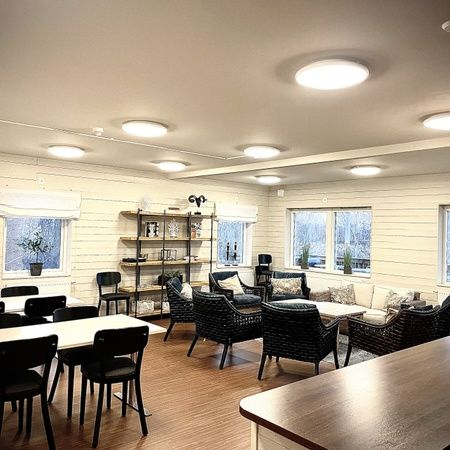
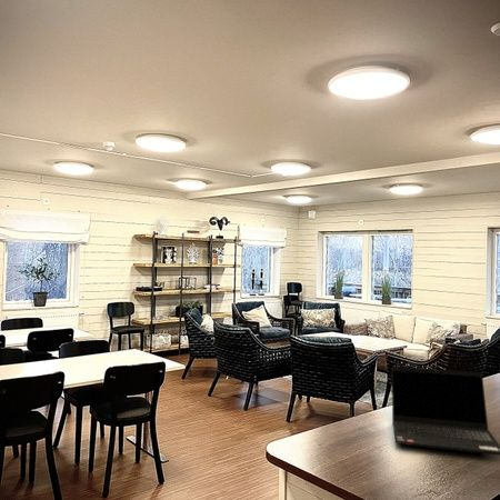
+ laptop computer [391,366,500,457]
